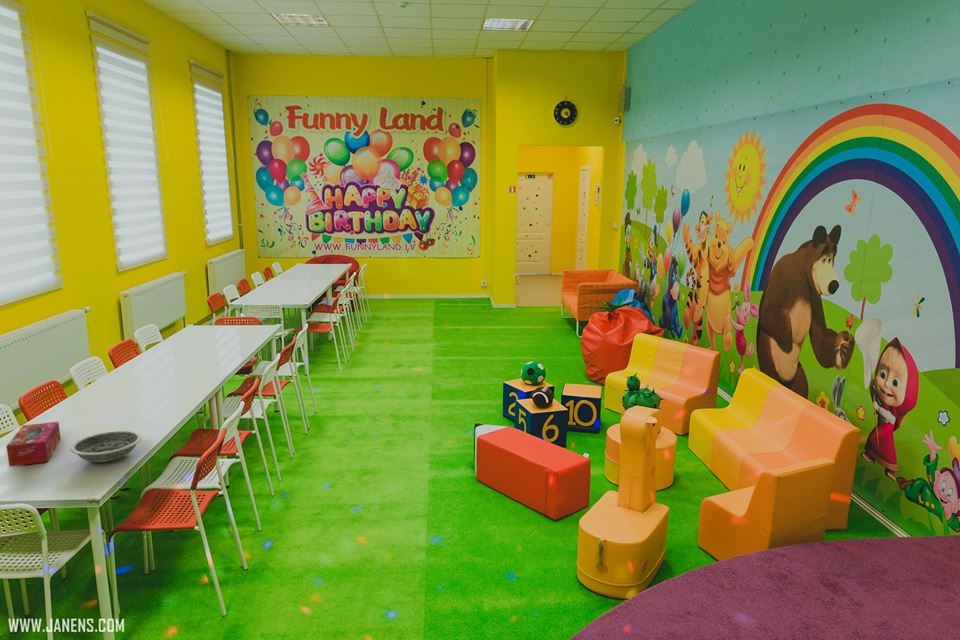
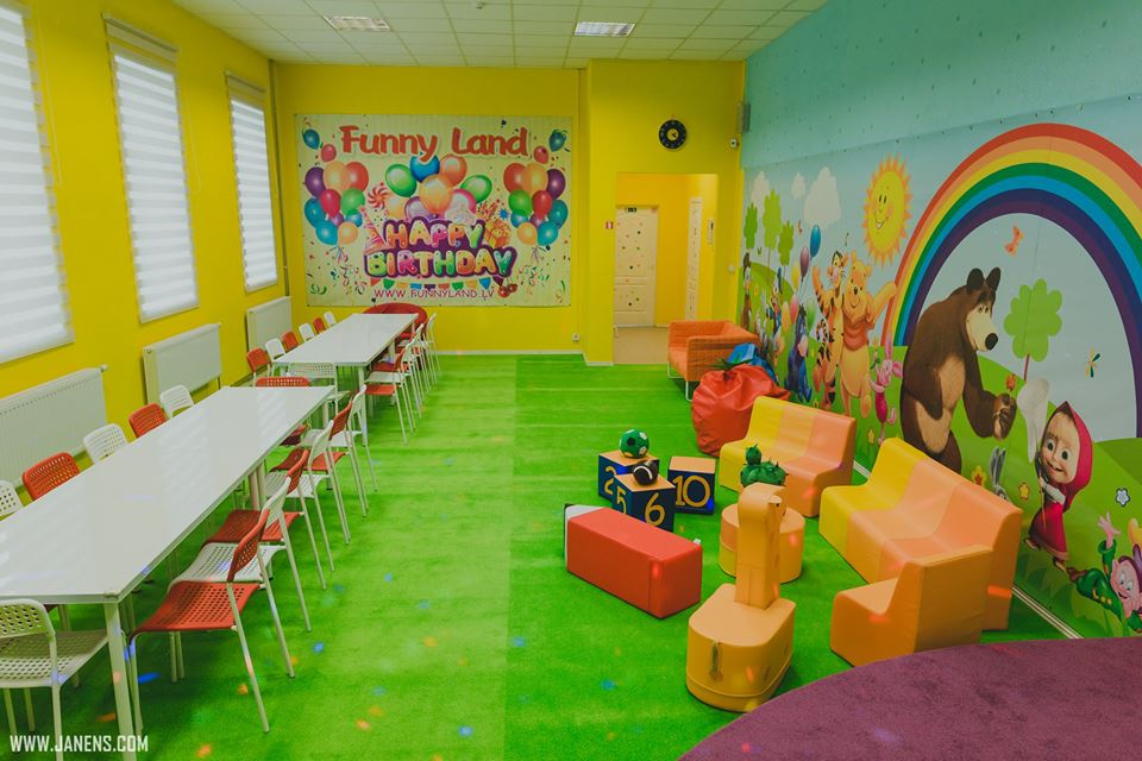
- tissue box [5,421,62,467]
- bowl [69,430,143,463]
